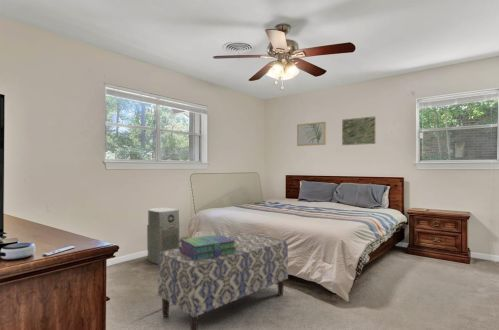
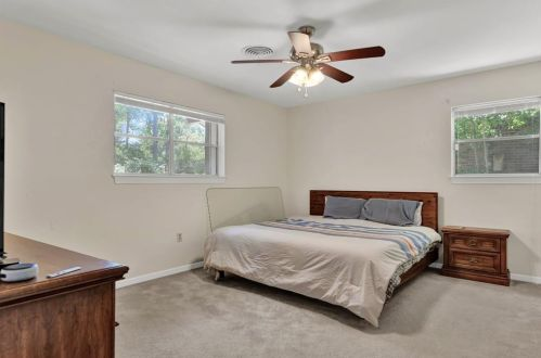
- stack of books [179,233,237,260]
- wall art [341,115,377,146]
- bench [157,232,289,330]
- air purifier [146,207,180,265]
- wall art [296,121,327,147]
